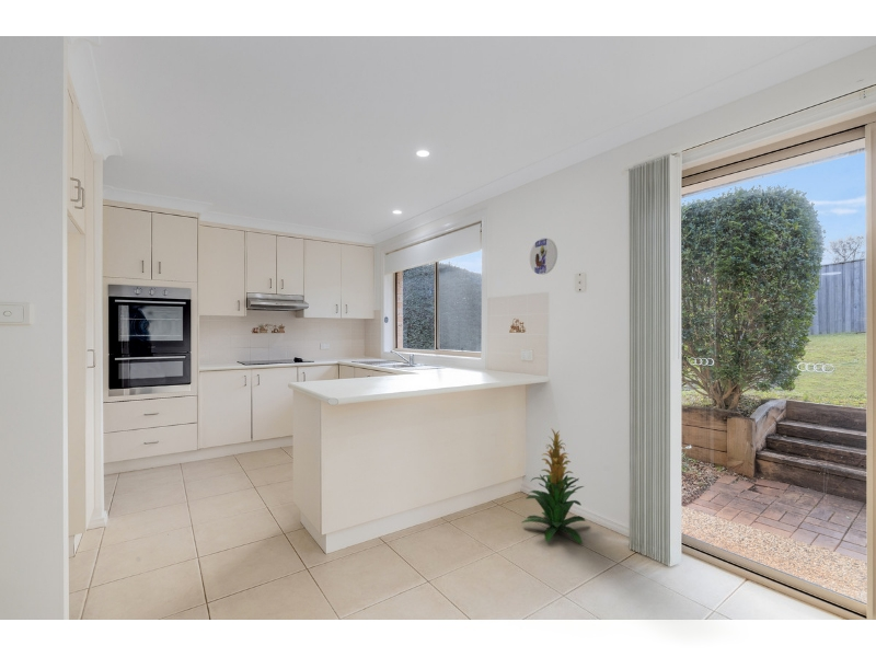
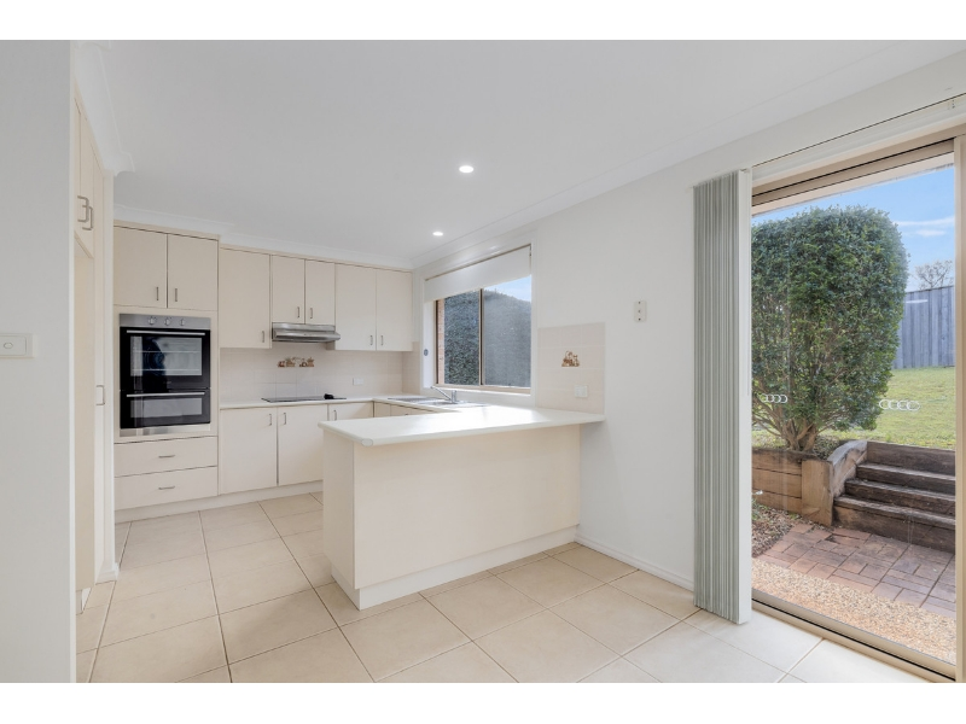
- indoor plant [521,428,587,544]
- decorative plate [529,237,558,276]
